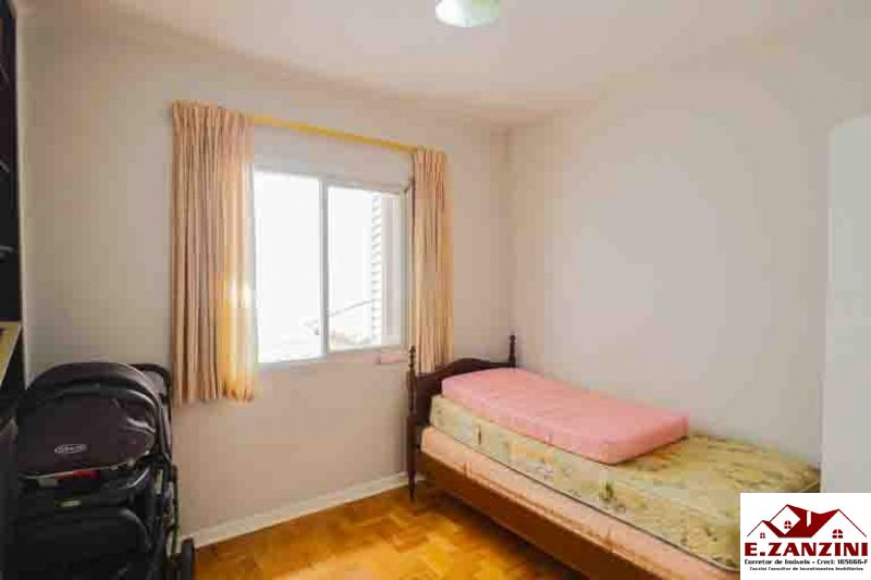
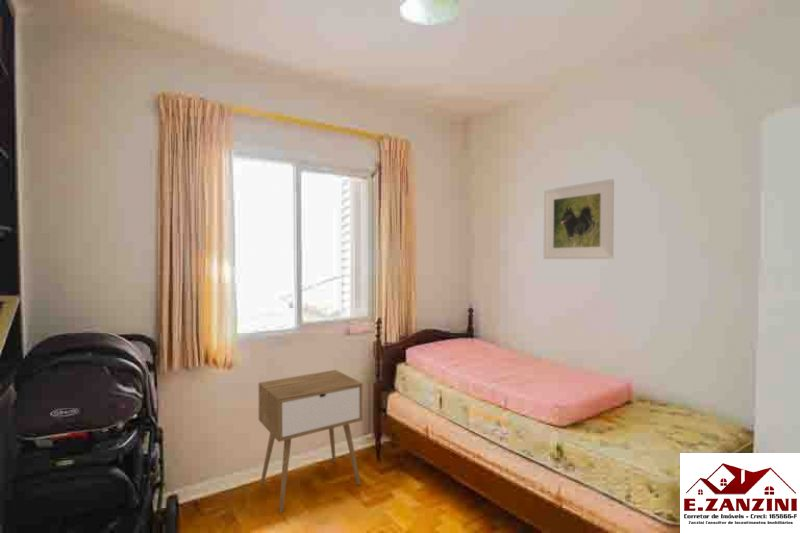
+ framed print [543,178,615,260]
+ nightstand [258,369,364,514]
